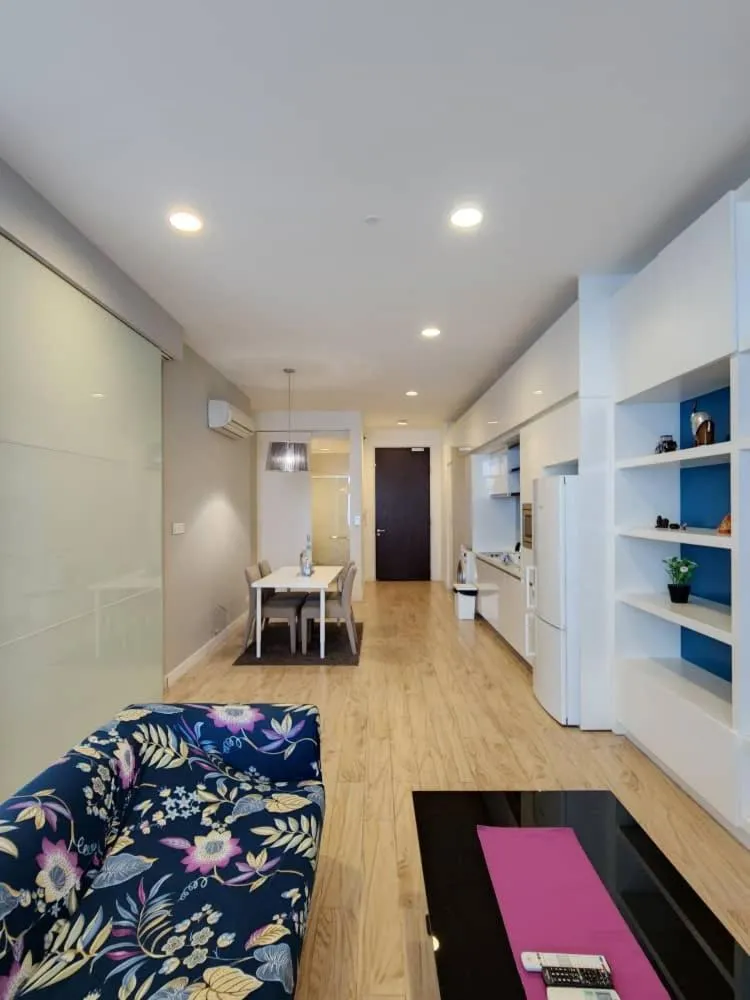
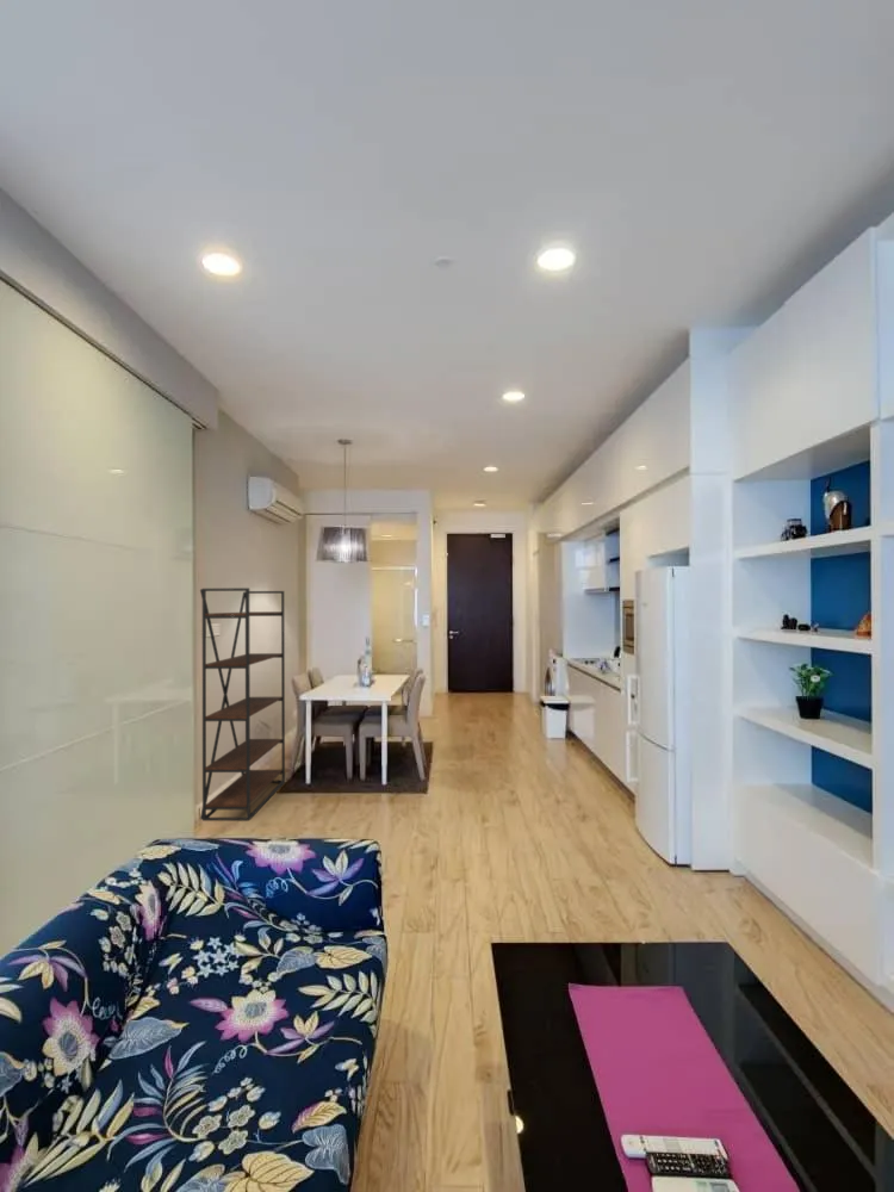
+ bookshelf [199,586,286,822]
